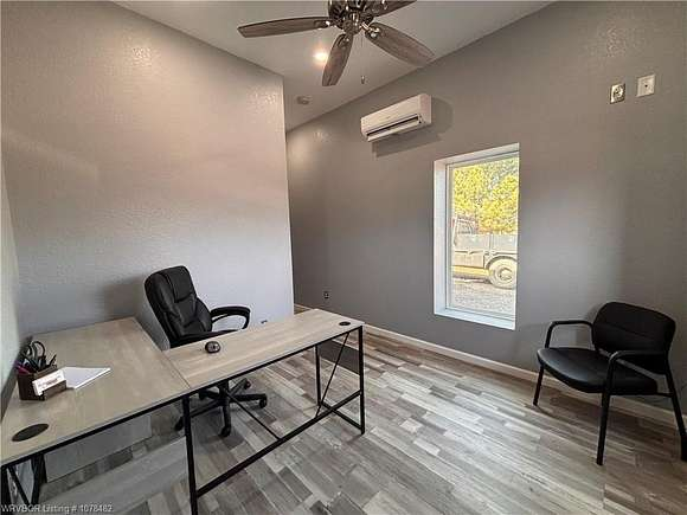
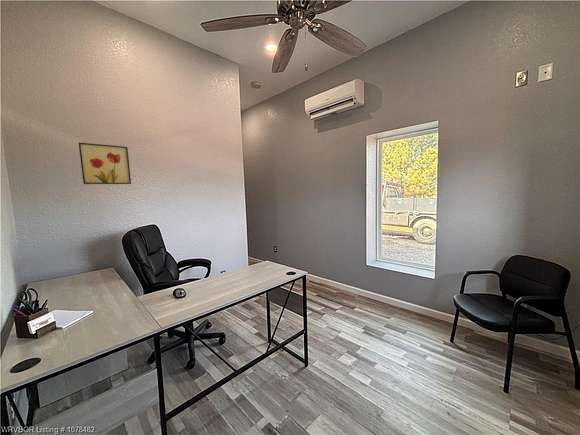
+ wall art [78,142,132,185]
